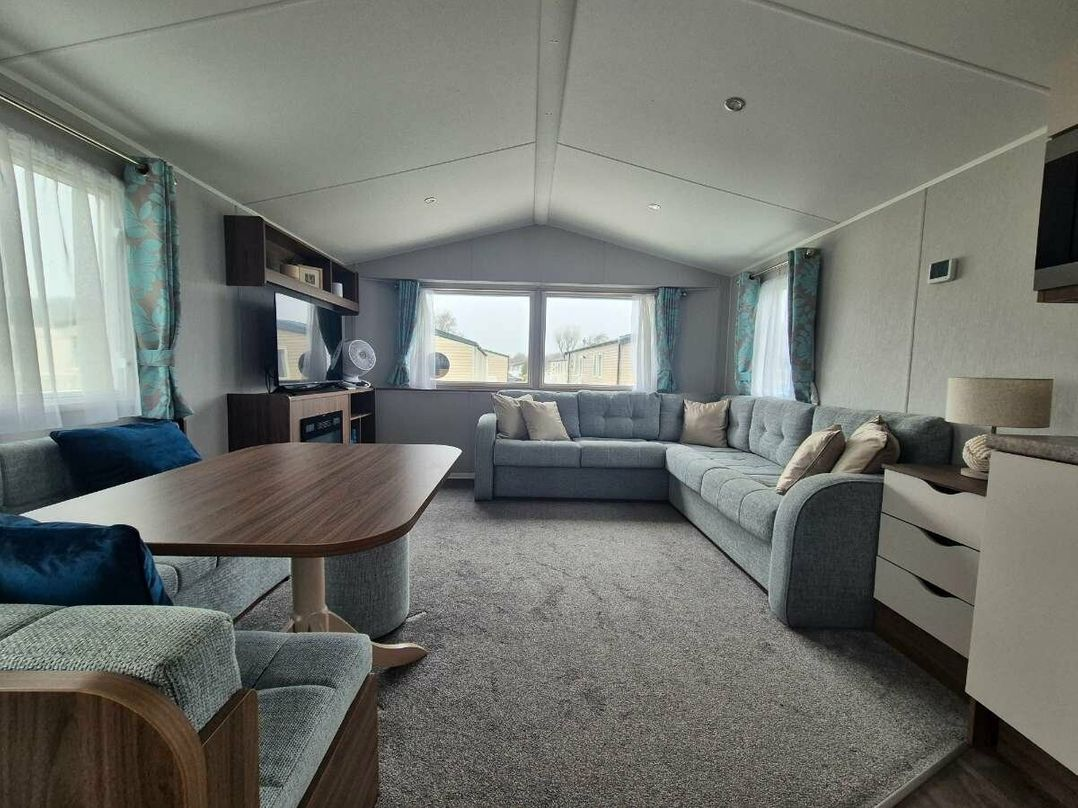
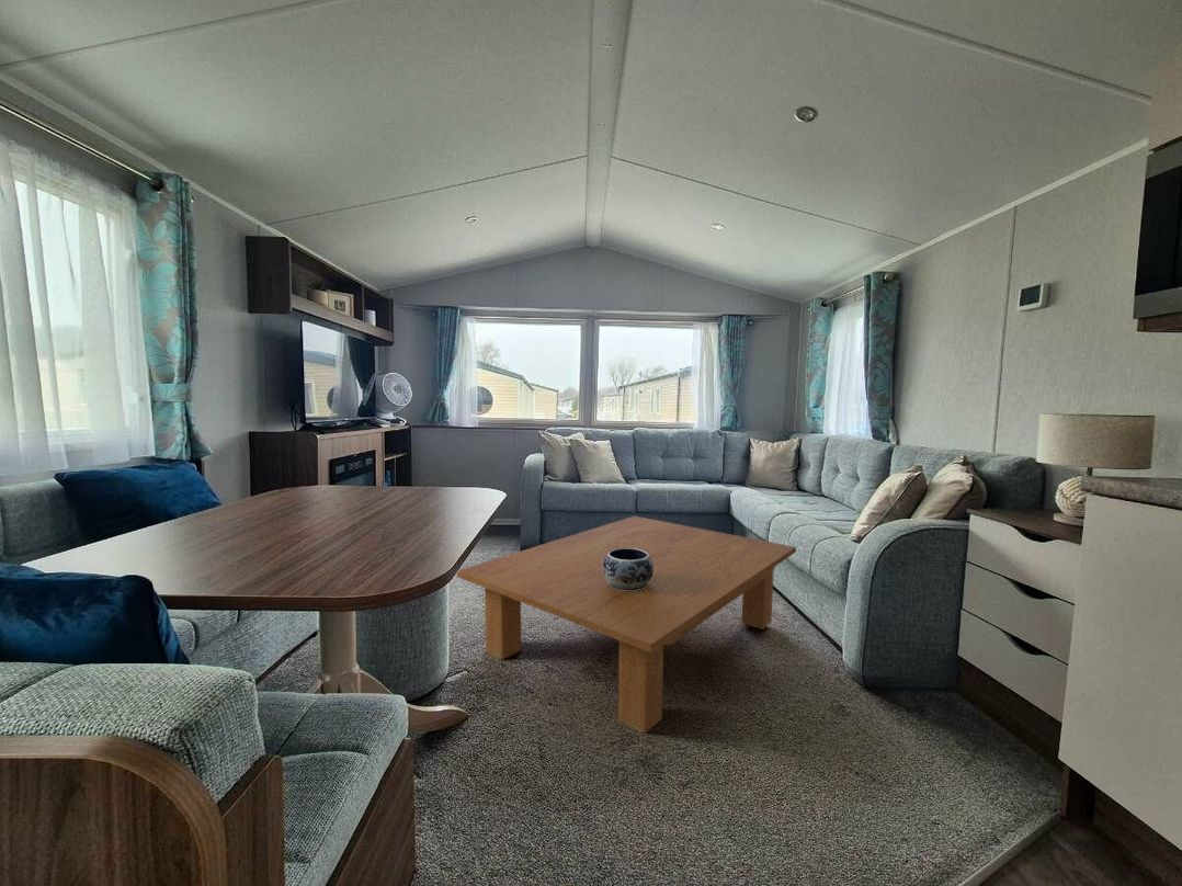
+ decorative bowl [603,548,653,590]
+ coffee table [456,515,797,735]
